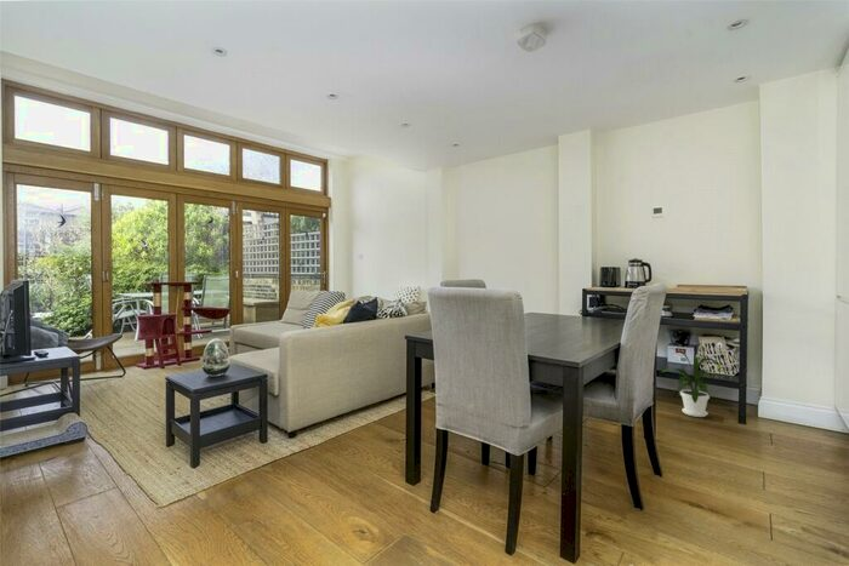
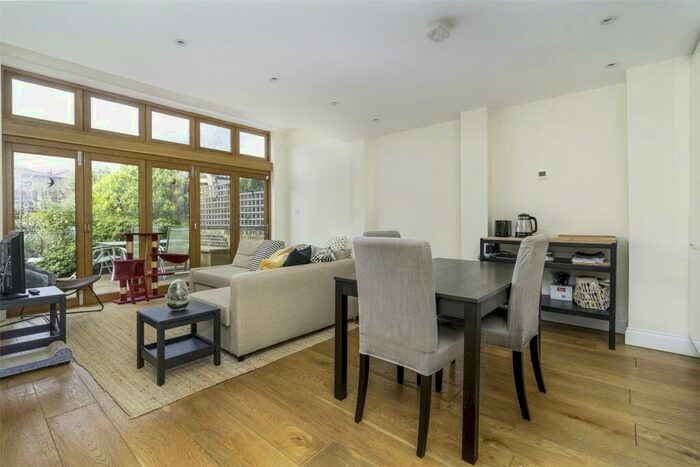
- house plant [661,347,723,418]
